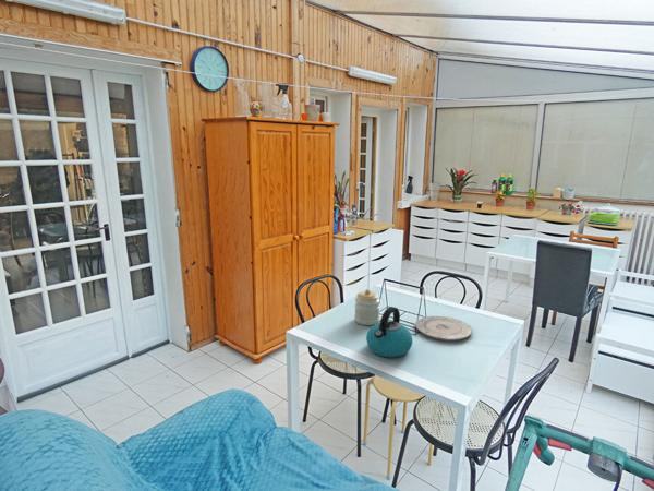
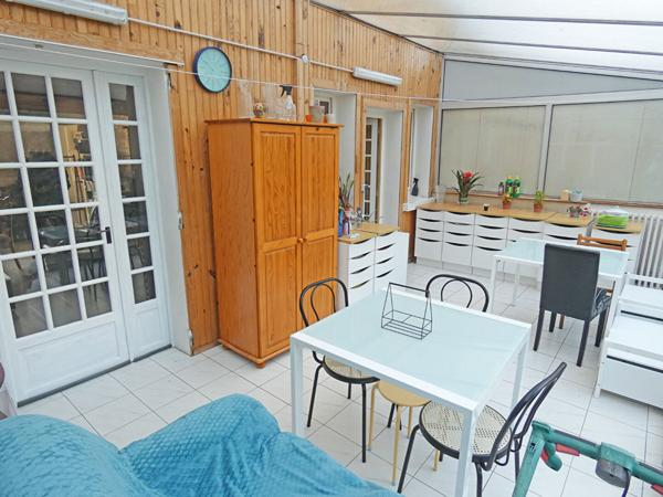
- kettle [365,306,413,359]
- plate [414,315,473,342]
- jar [353,288,380,326]
